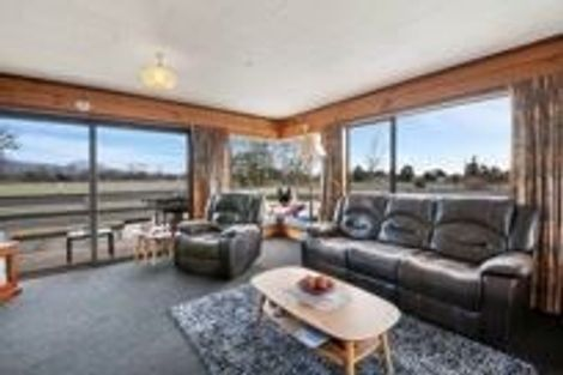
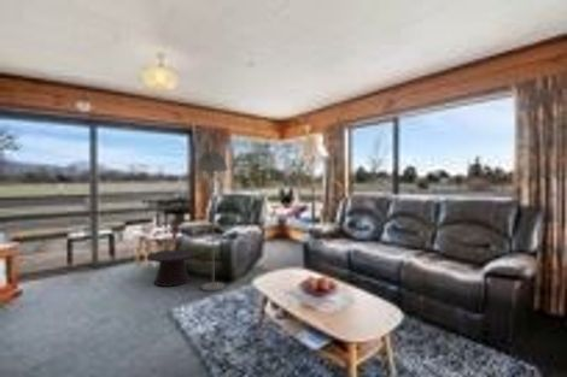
+ floor lamp [195,149,229,293]
+ side table [146,248,198,288]
